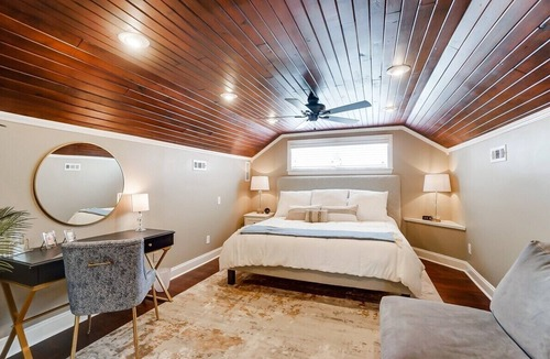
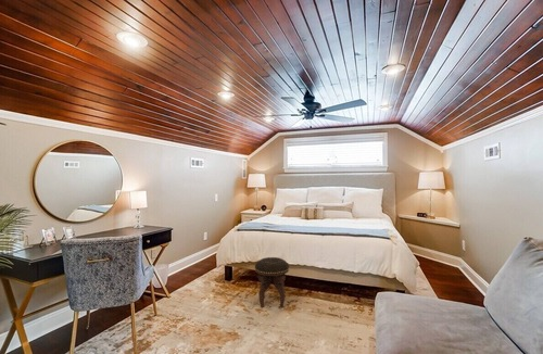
+ footstool [254,256,290,308]
